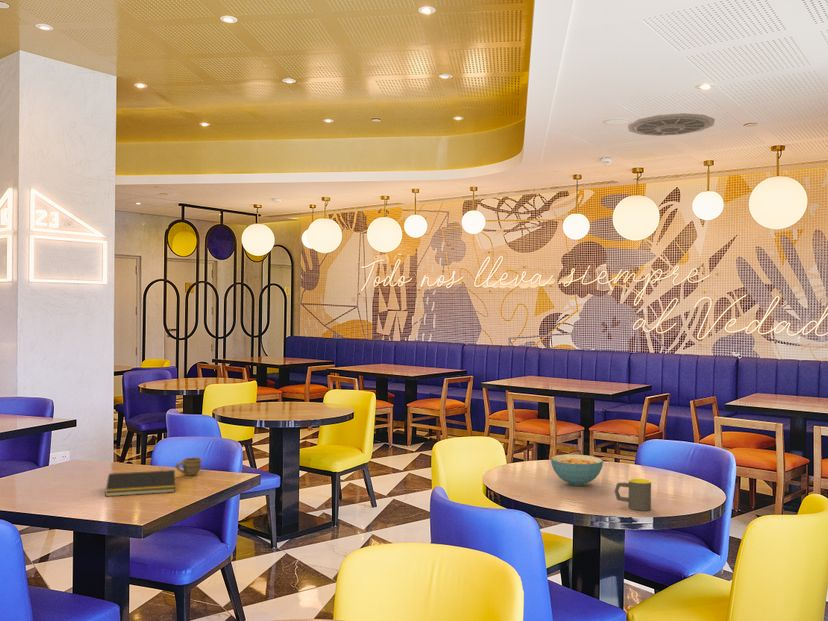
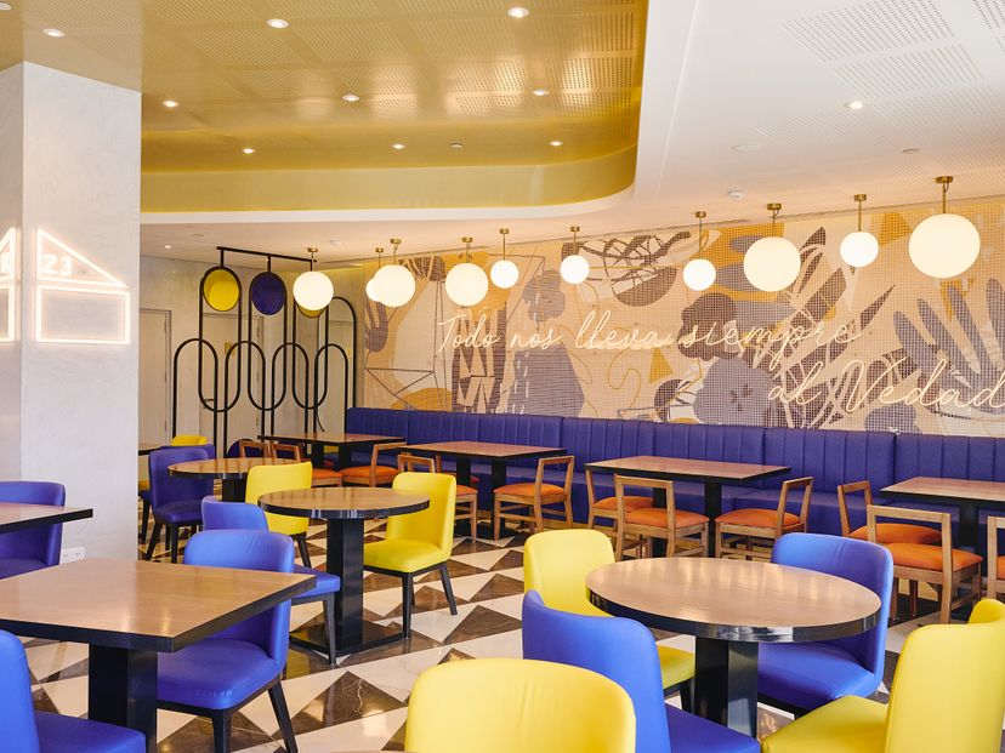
- cup [175,456,203,476]
- cereal bowl [550,453,604,487]
- mug [614,477,652,512]
- notepad [105,469,176,497]
- ceiling vent [627,112,716,137]
